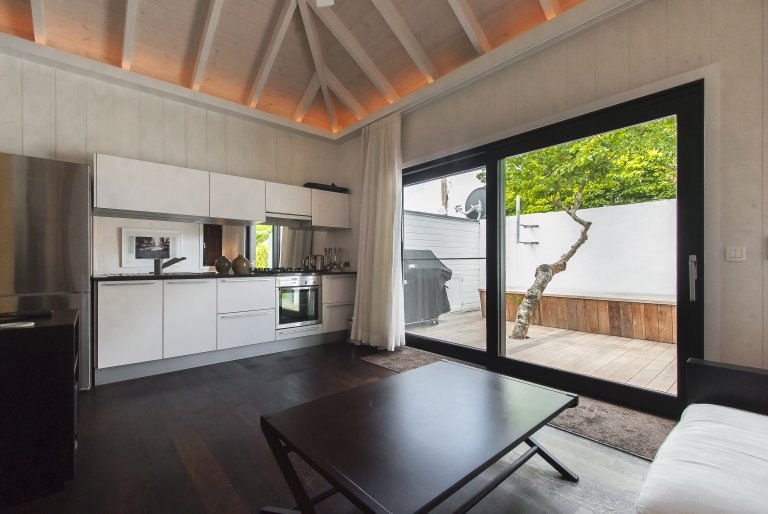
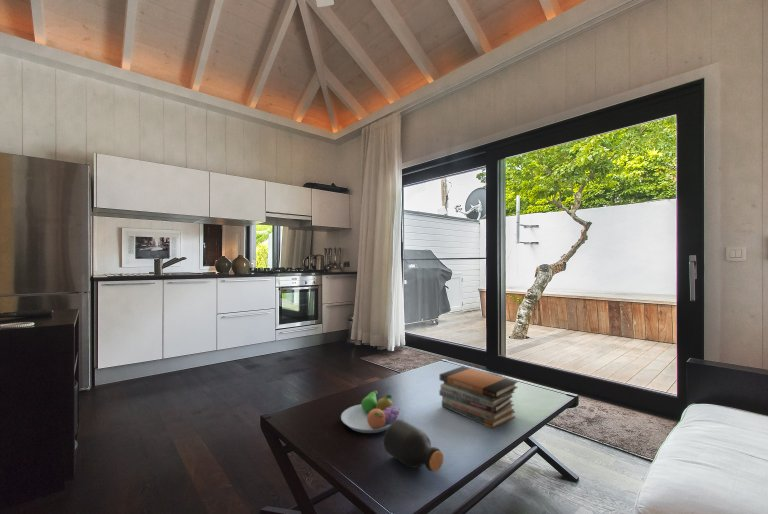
+ fruit bowl [340,389,401,434]
+ book stack [438,365,519,429]
+ bottle [383,419,444,473]
